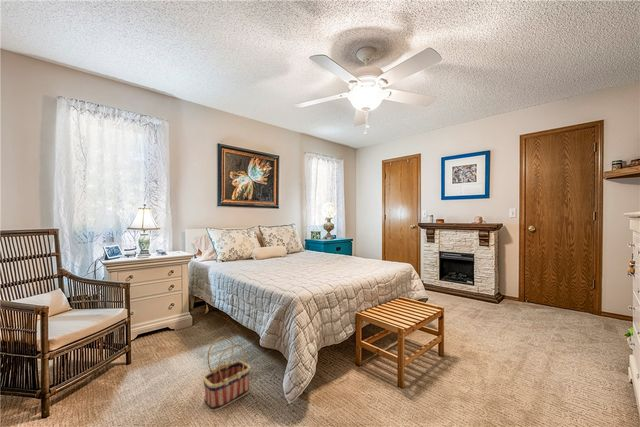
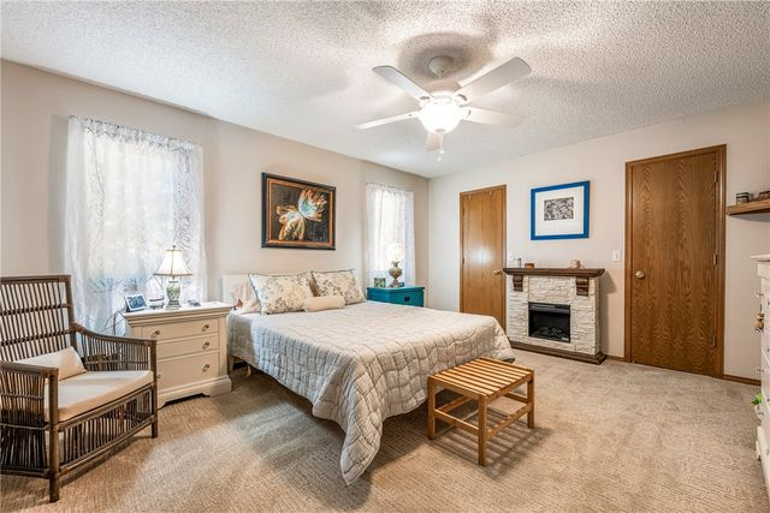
- basket [202,336,251,412]
